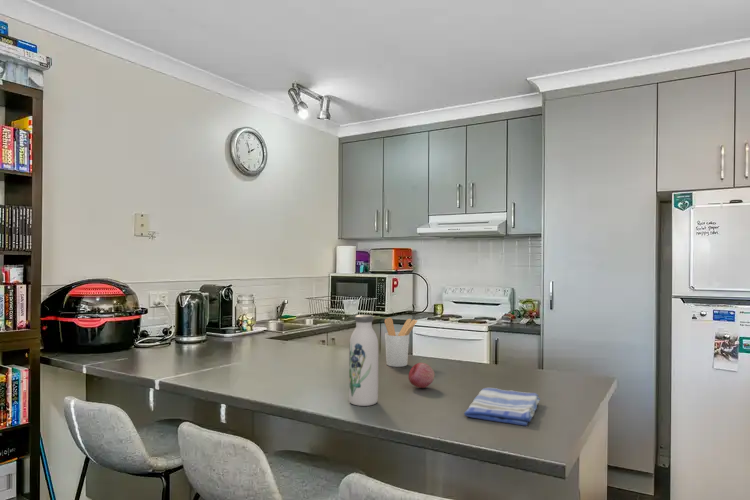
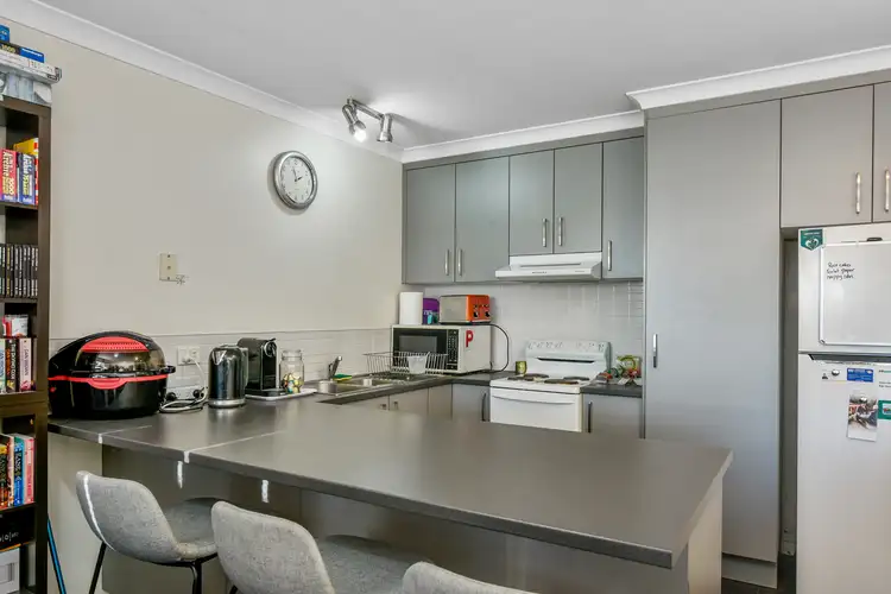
- fruit [407,362,436,389]
- water bottle [348,314,379,407]
- dish towel [463,387,541,427]
- utensil holder [384,317,418,368]
